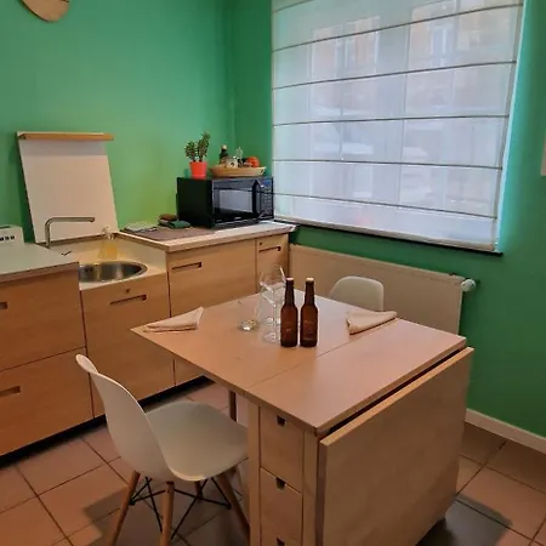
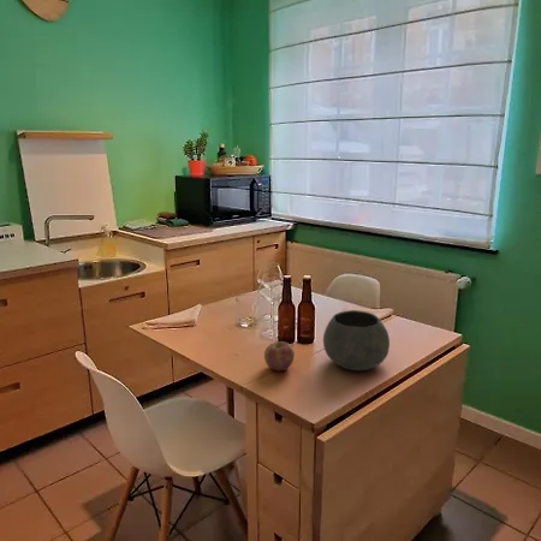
+ apple [263,340,296,371]
+ bowl [322,309,391,371]
